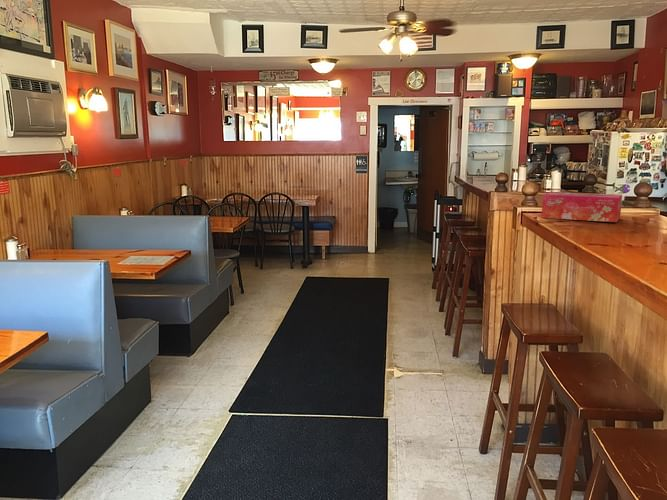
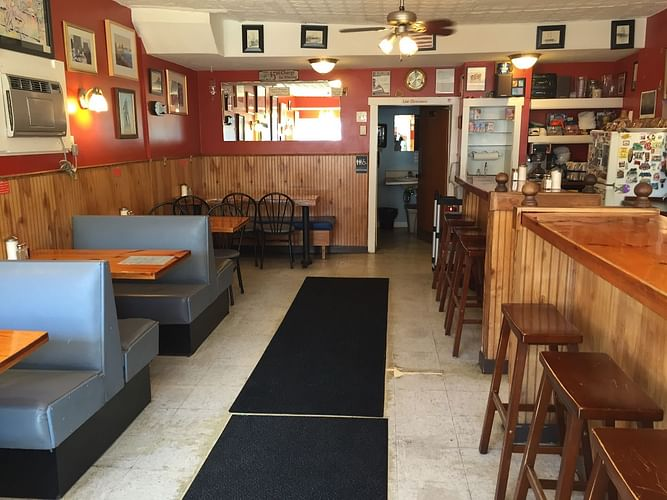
- tissue box [540,191,623,223]
